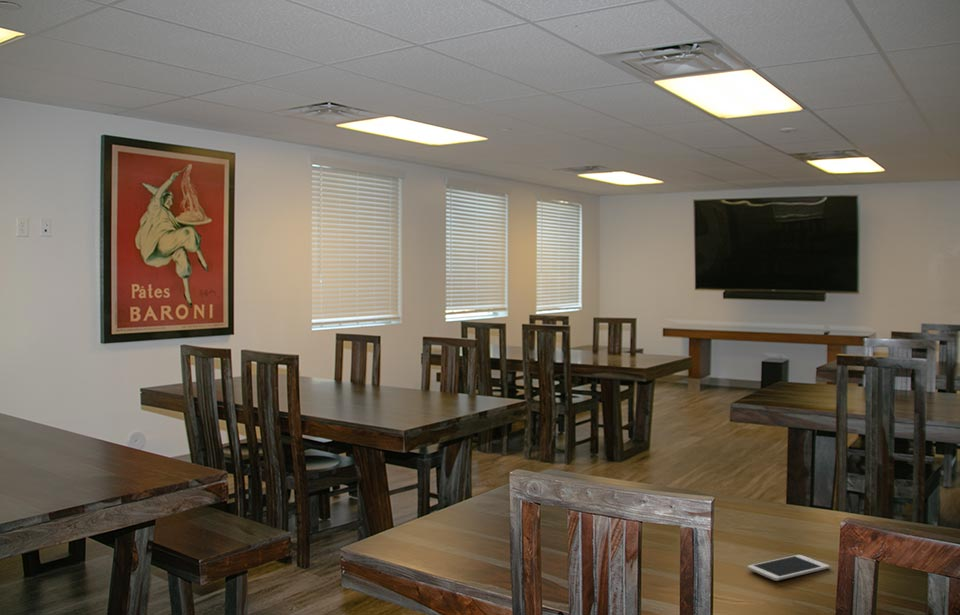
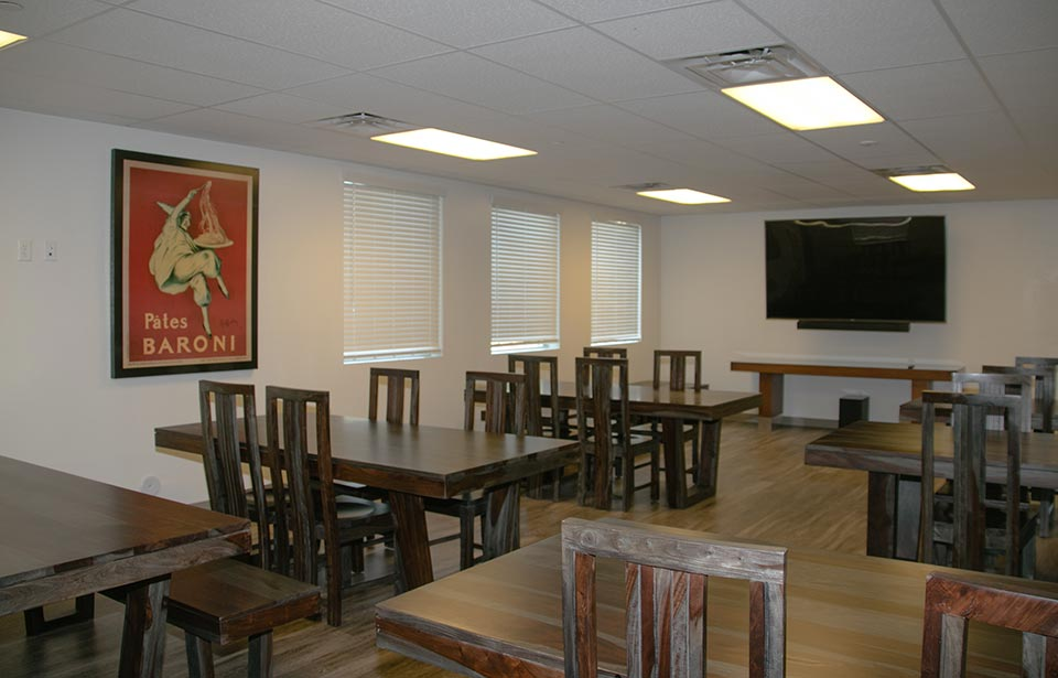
- cell phone [747,554,831,582]
